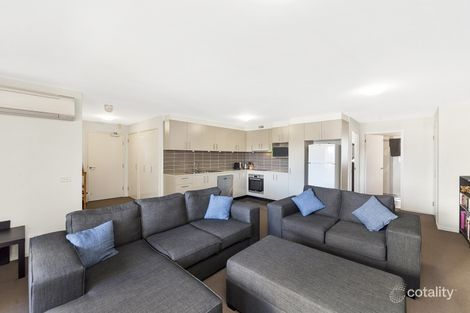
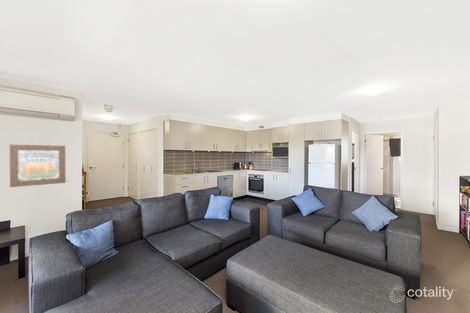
+ wall art [9,144,67,188]
